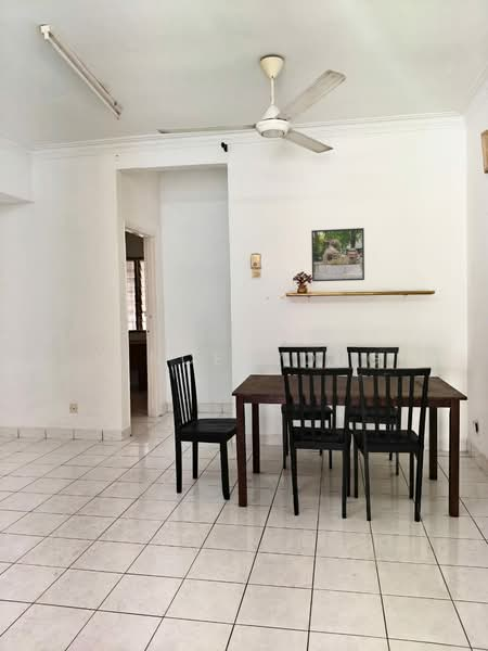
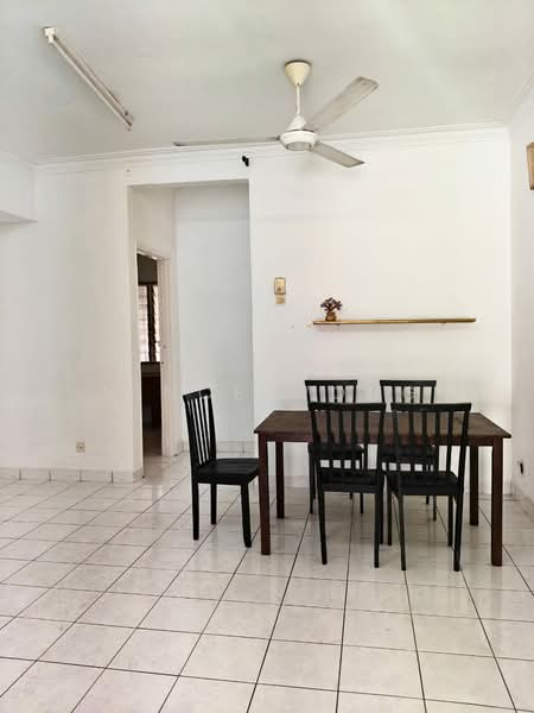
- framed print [310,227,365,282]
